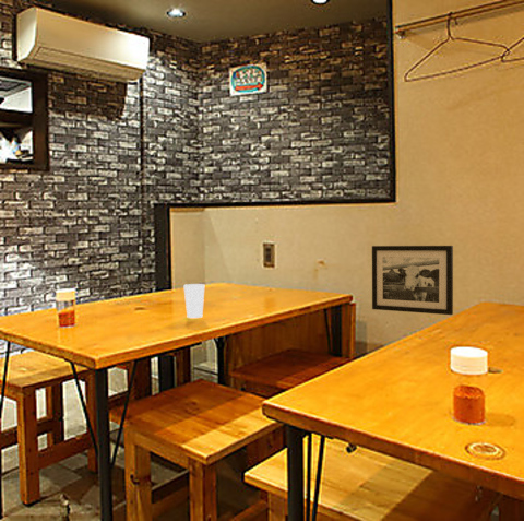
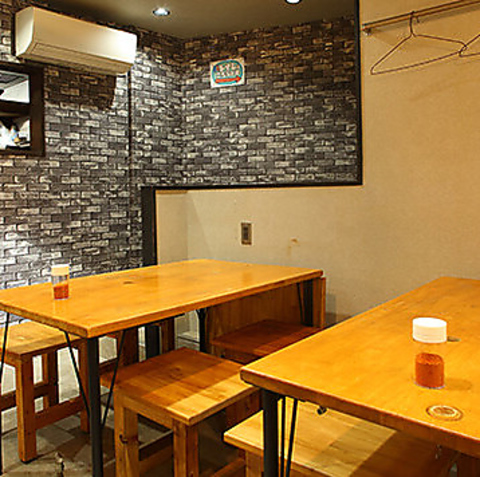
- cup [182,283,205,319]
- picture frame [371,245,454,316]
